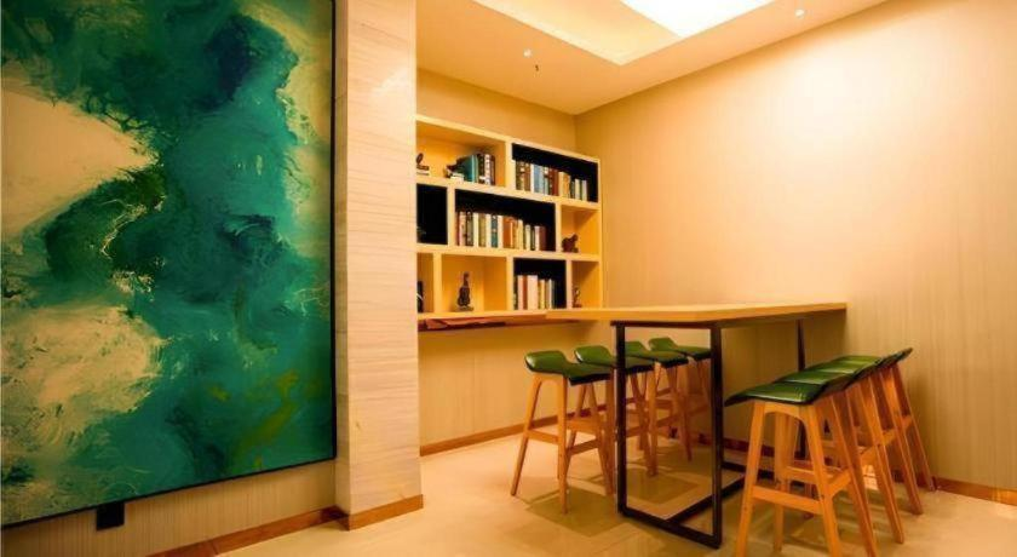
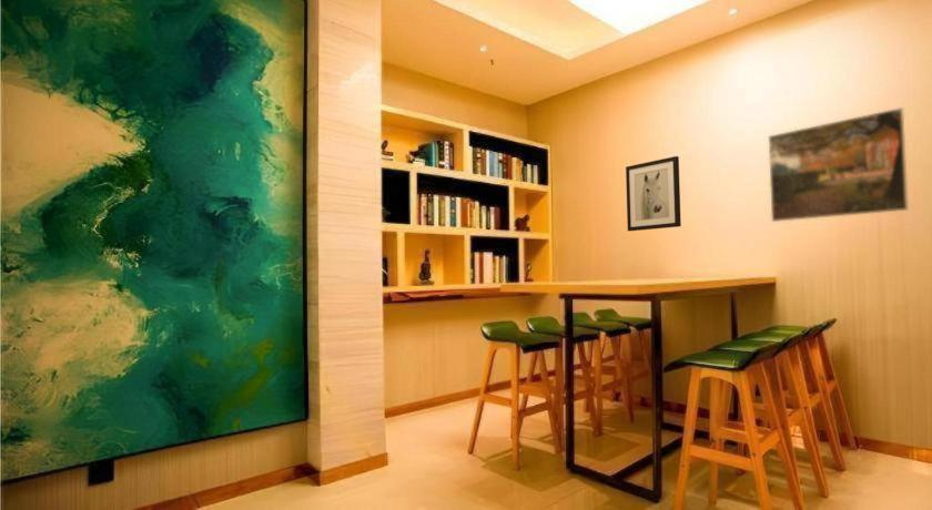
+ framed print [768,106,910,223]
+ wall art [625,155,682,232]
